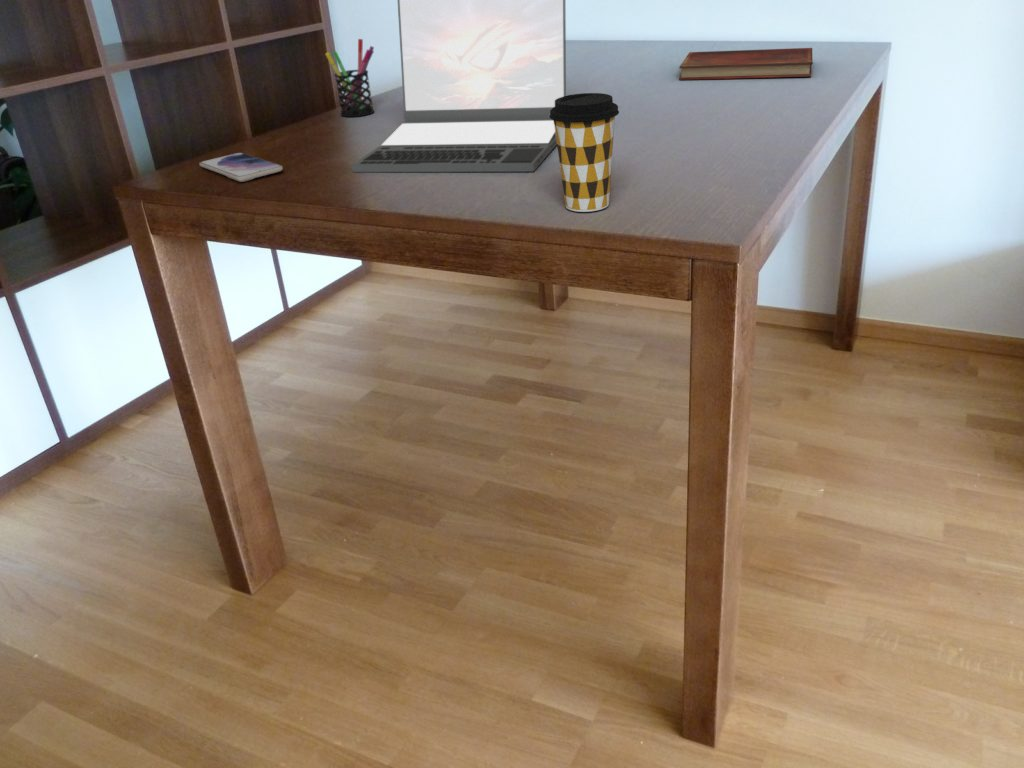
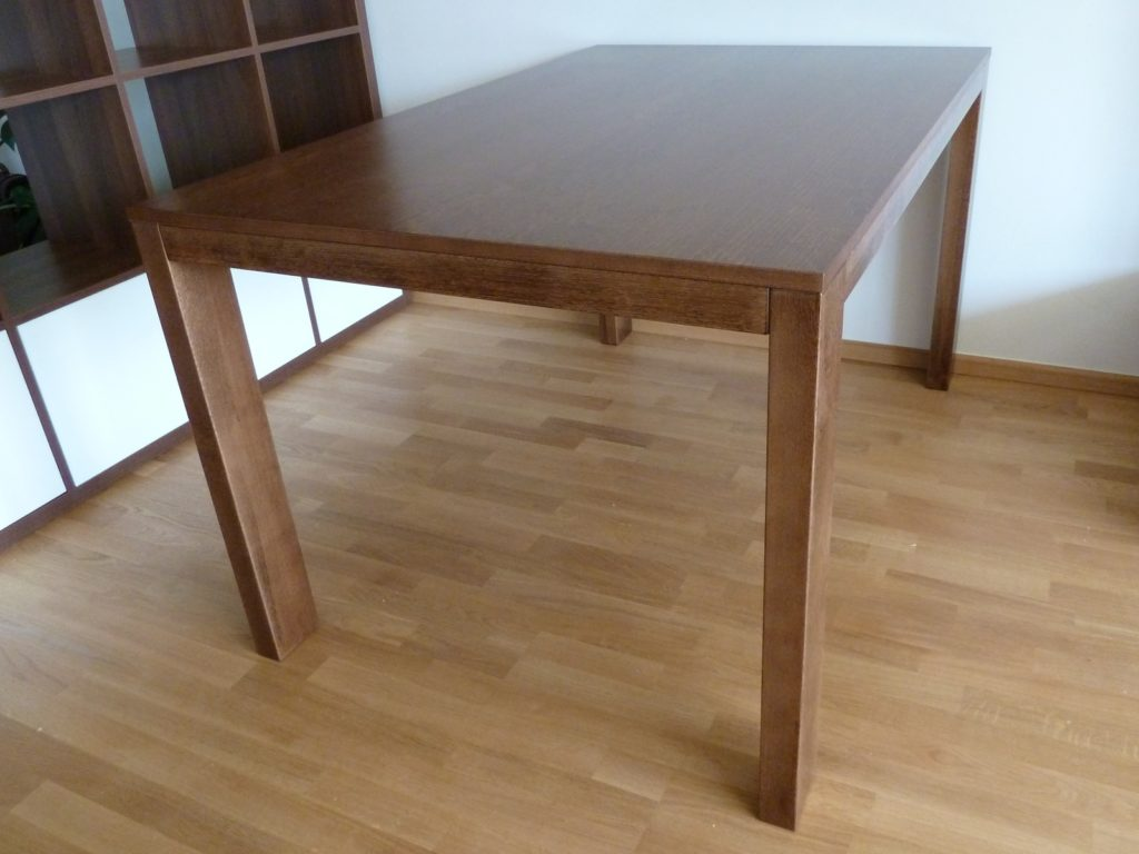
- coffee cup [549,92,620,213]
- laptop [351,0,567,173]
- smartphone [198,152,284,183]
- pen holder [324,38,375,118]
- diary [678,47,813,81]
